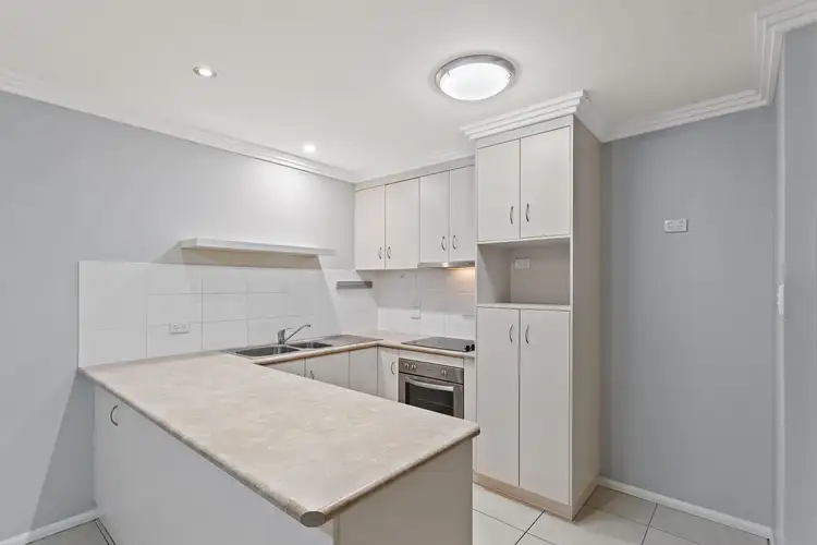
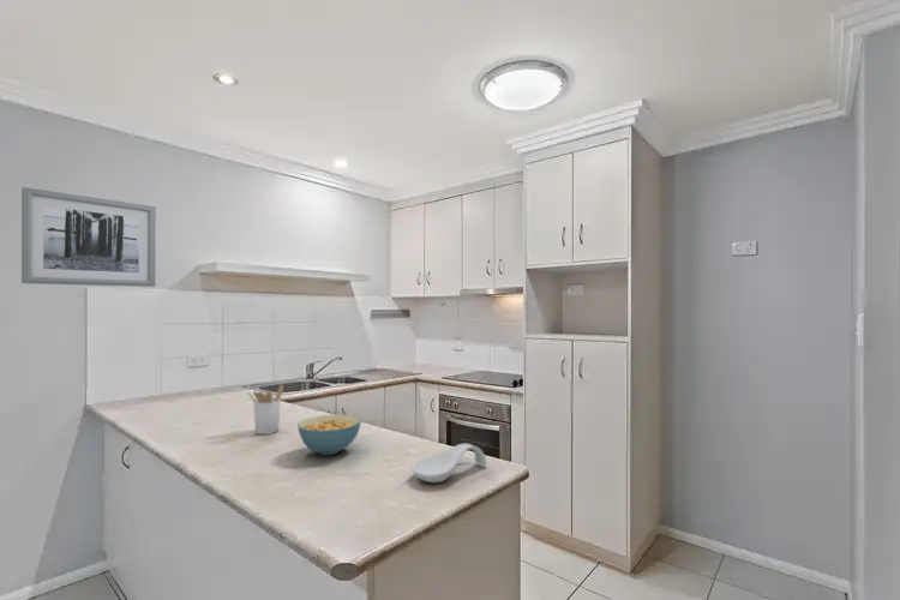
+ cereal bowl [296,414,361,456]
+ wall art [20,186,157,288]
+ spoon rest [412,443,487,484]
+ utensil holder [247,383,284,436]
